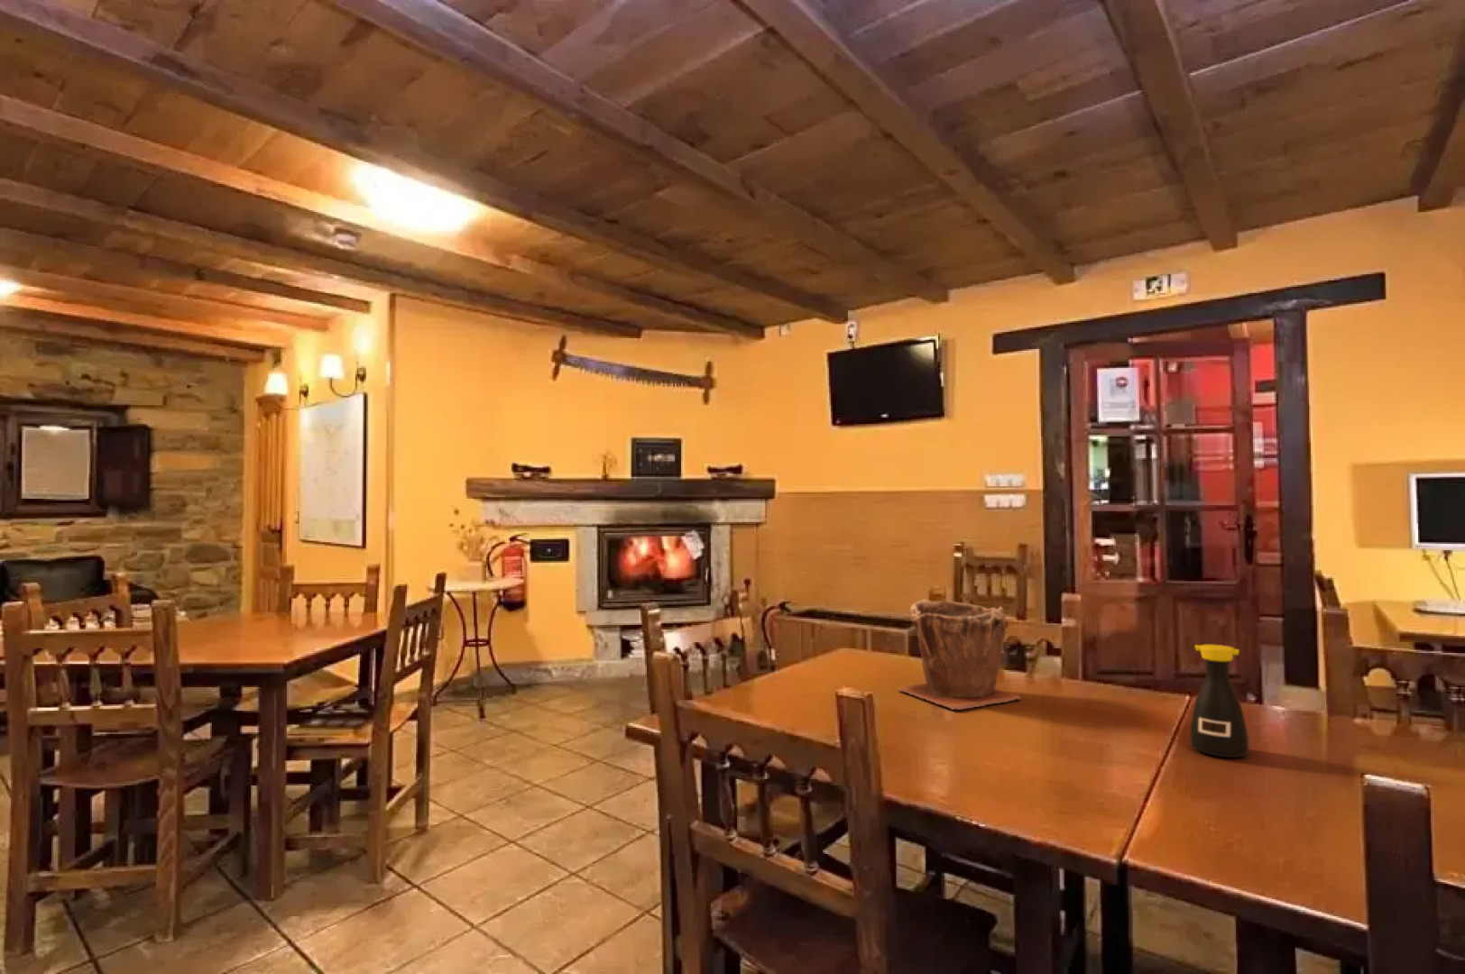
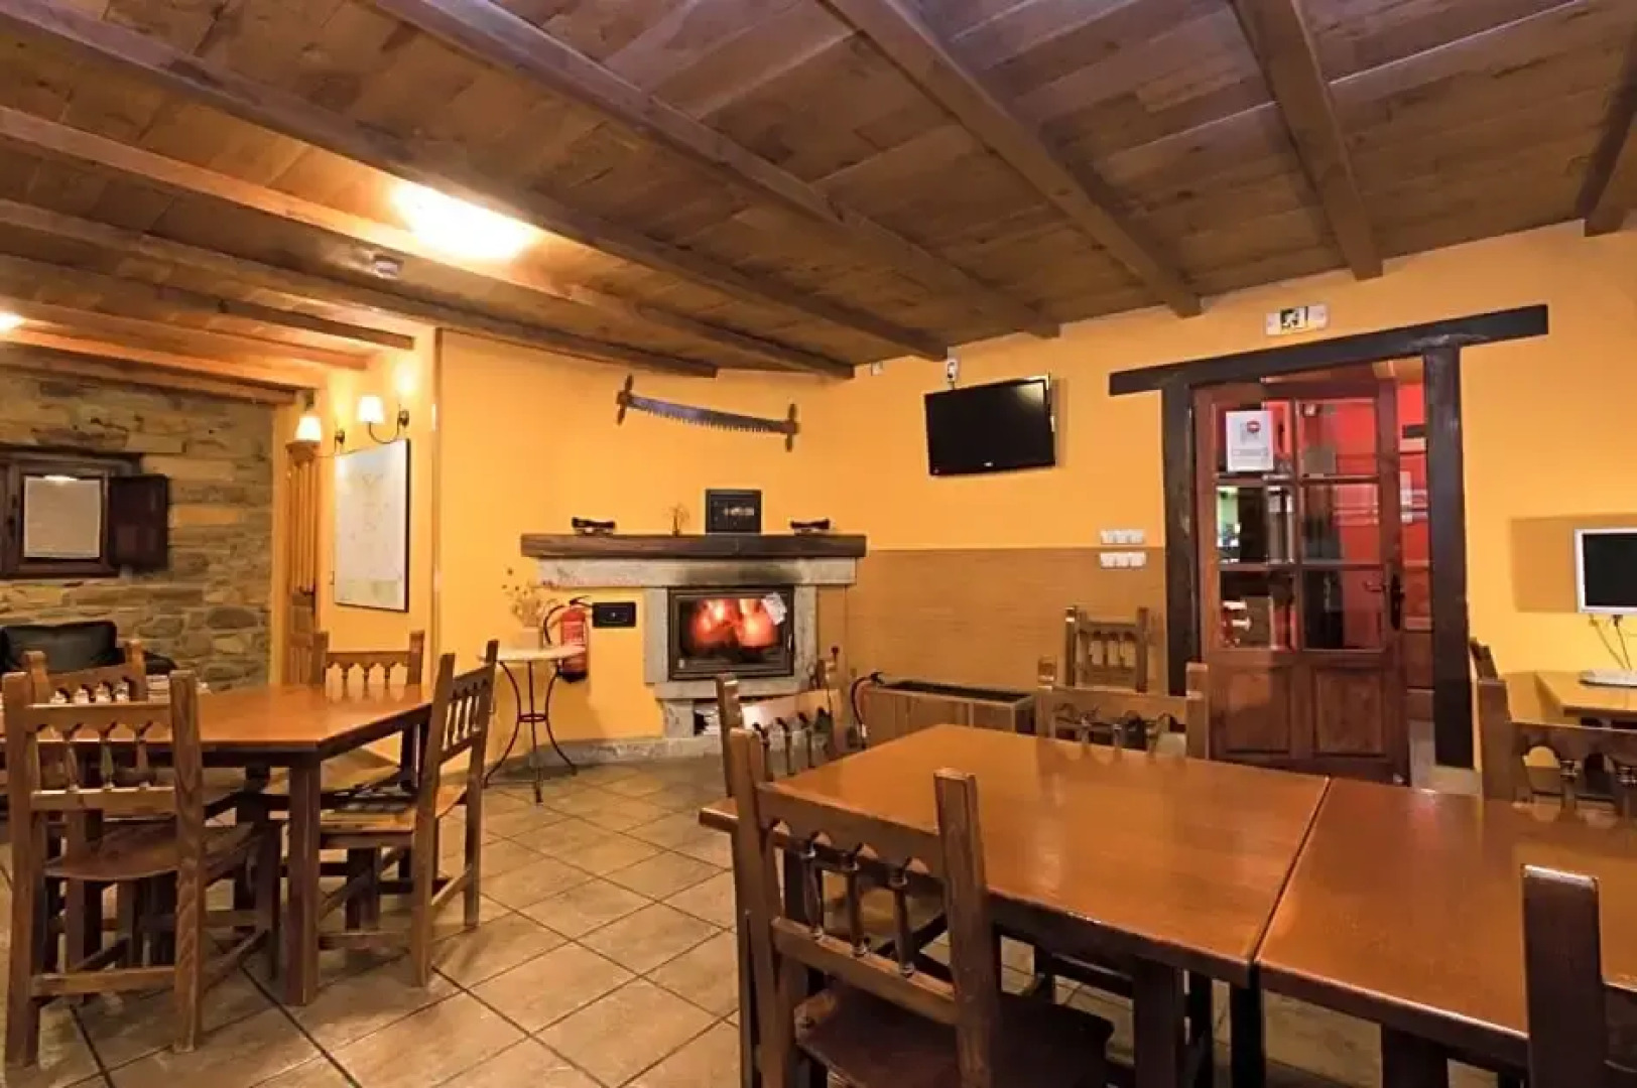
- bottle [1189,644,1250,759]
- plant pot [897,598,1022,711]
